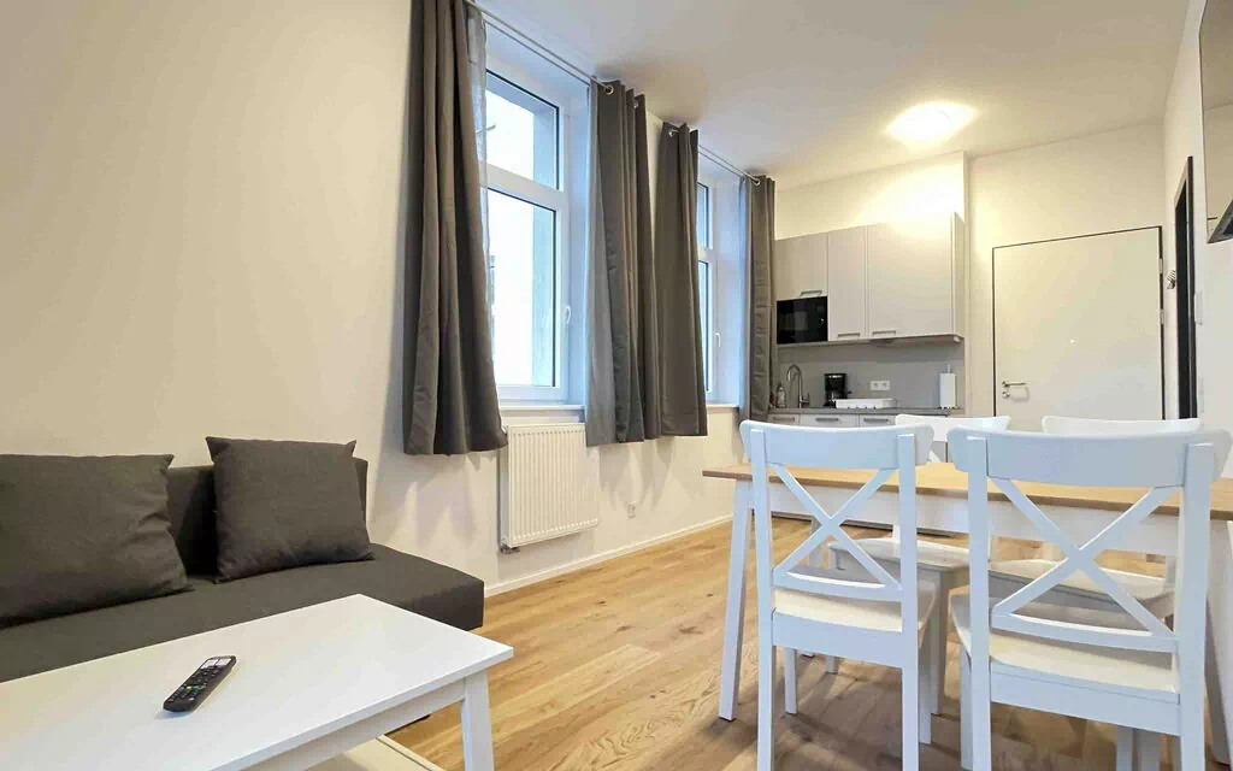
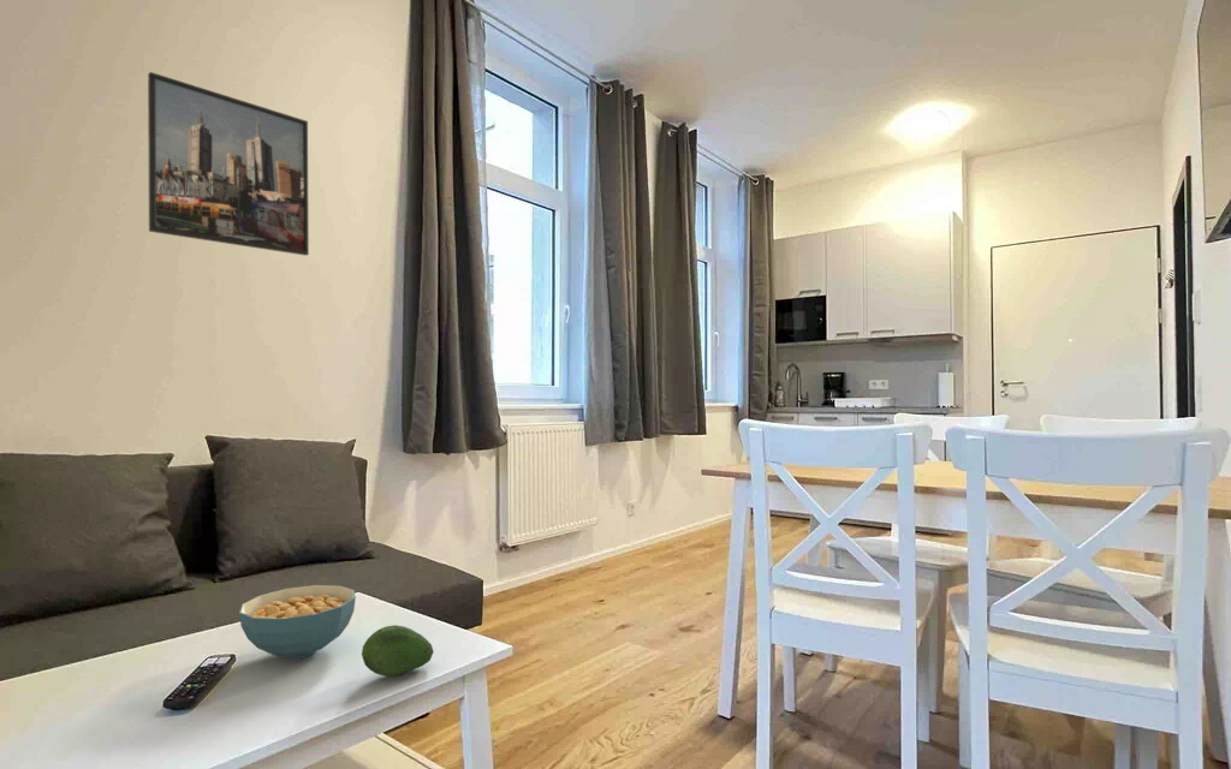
+ fruit [361,624,435,678]
+ cereal bowl [238,584,357,660]
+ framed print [147,71,310,257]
